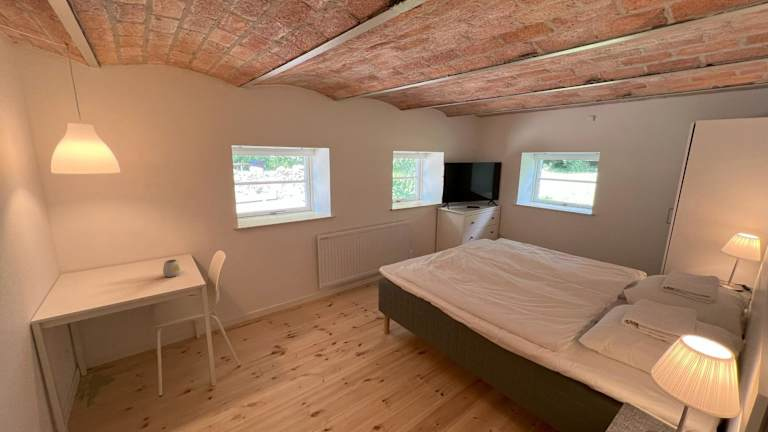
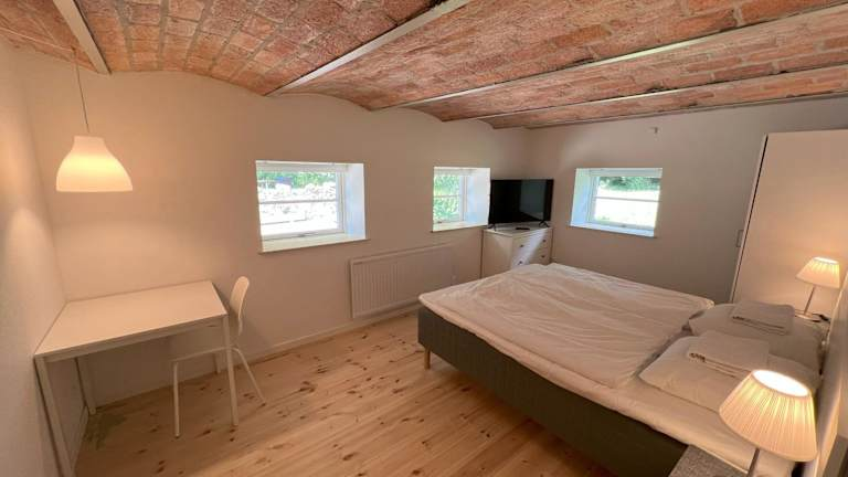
- mug [162,259,181,278]
